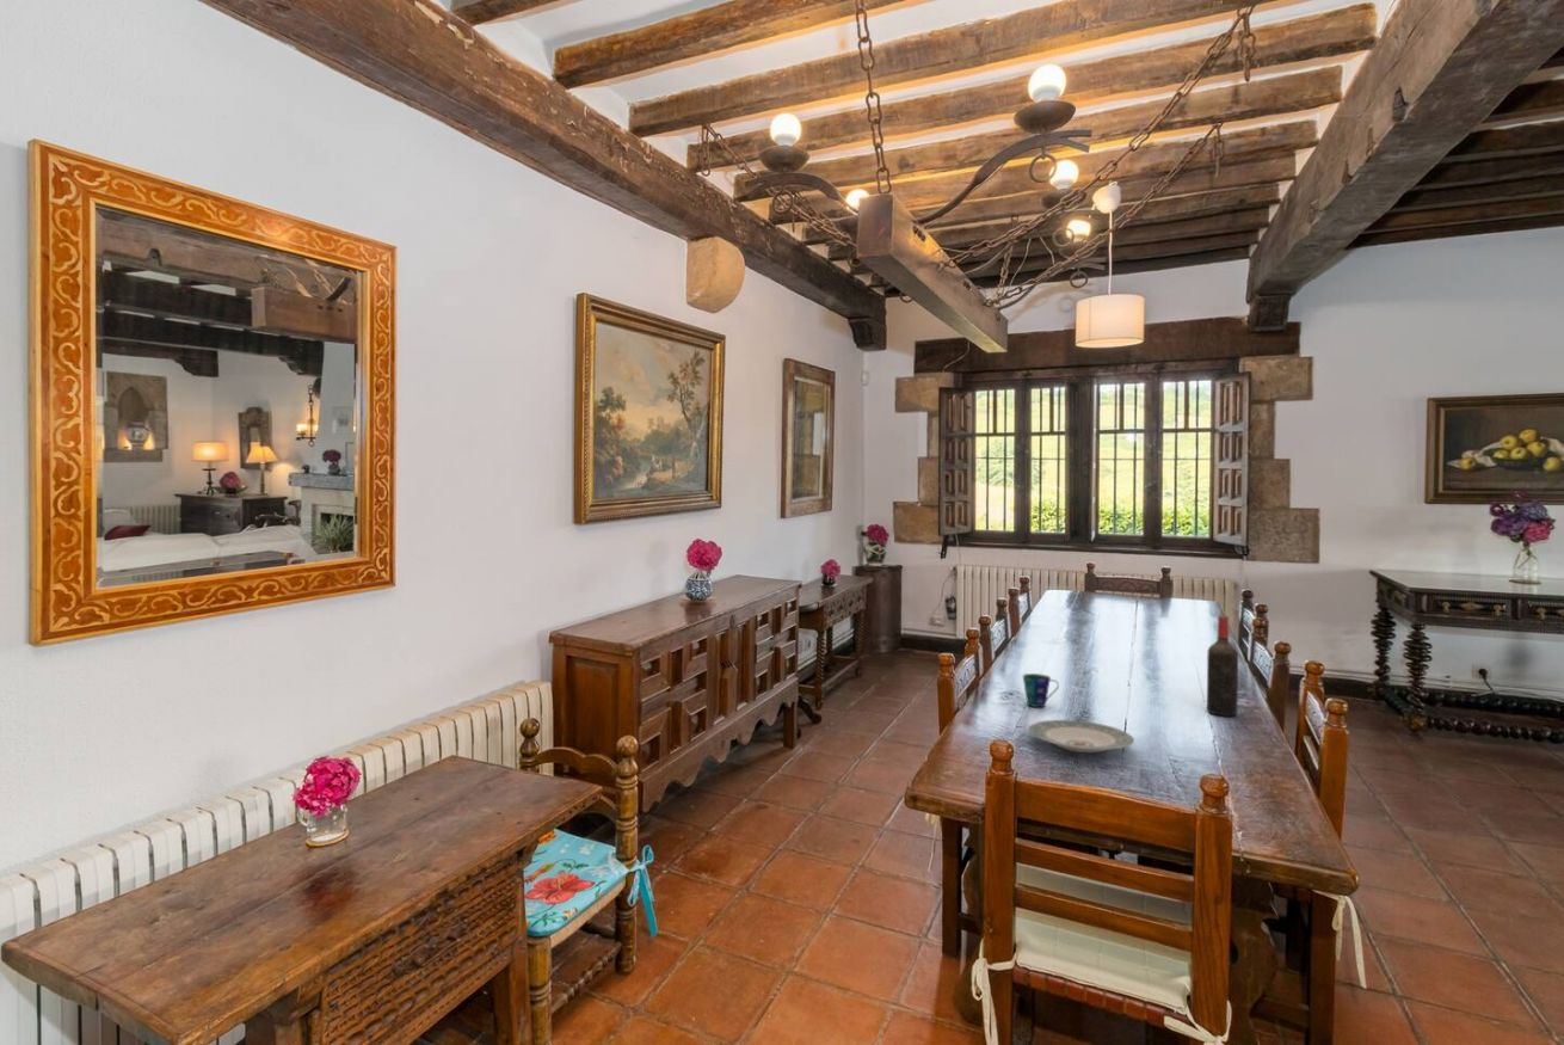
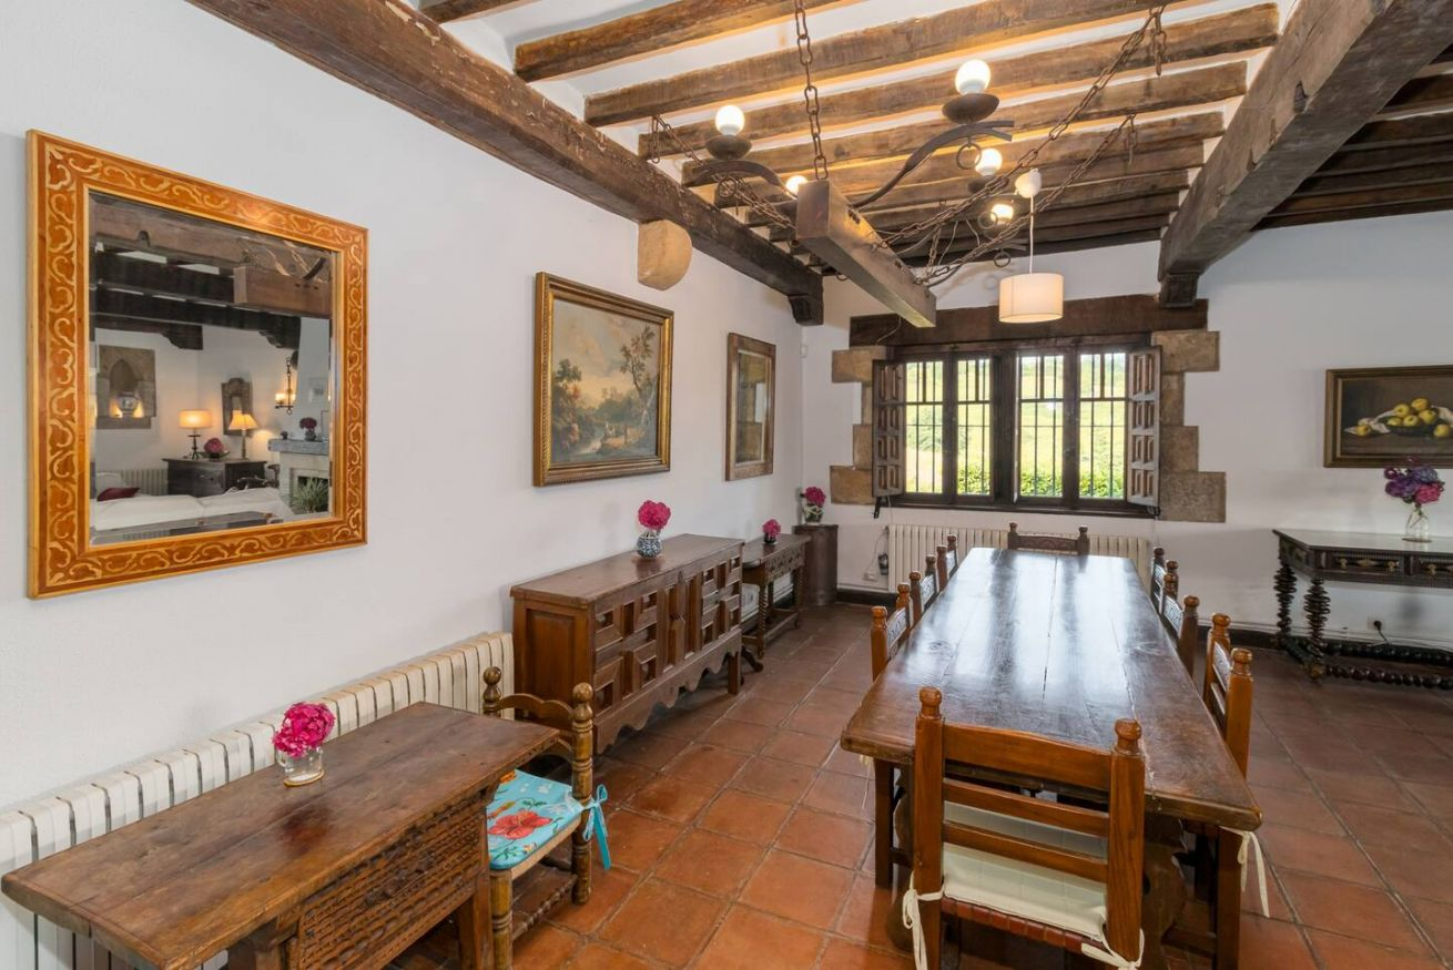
- wine bottle [1206,614,1239,718]
- cup [1022,672,1060,708]
- plate [1028,719,1135,754]
